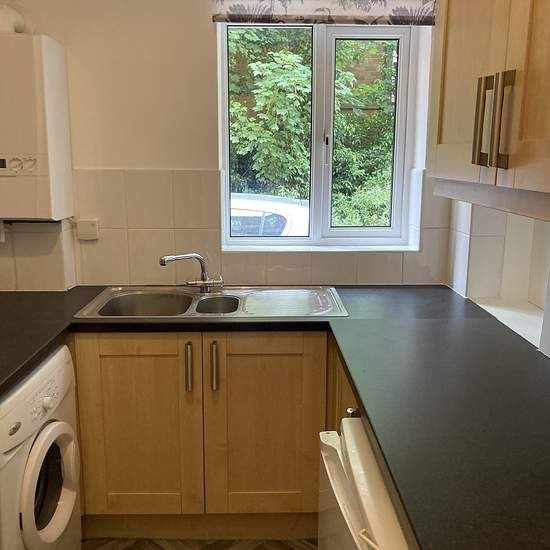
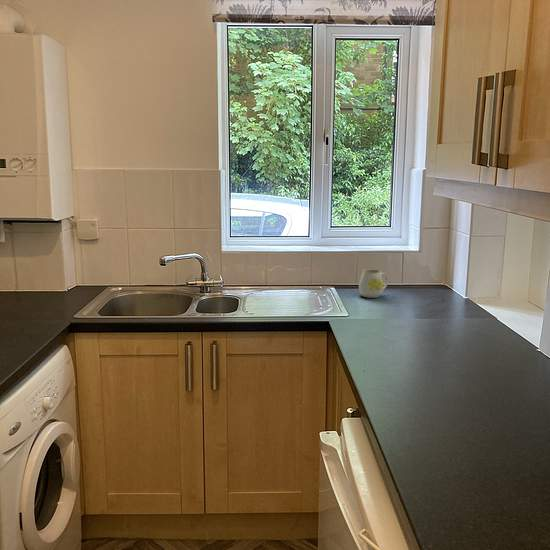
+ mug [358,269,389,299]
